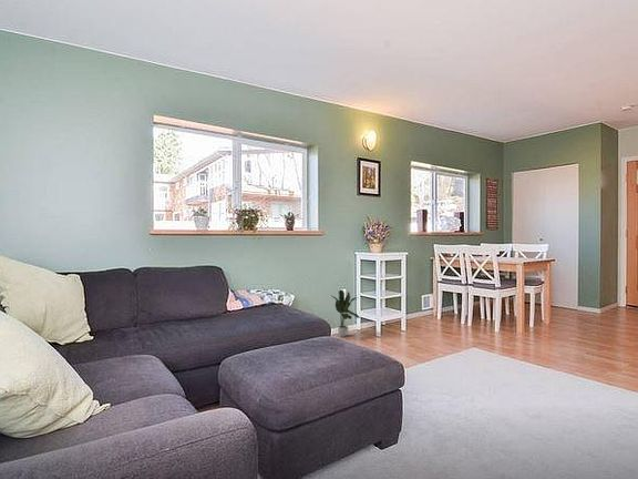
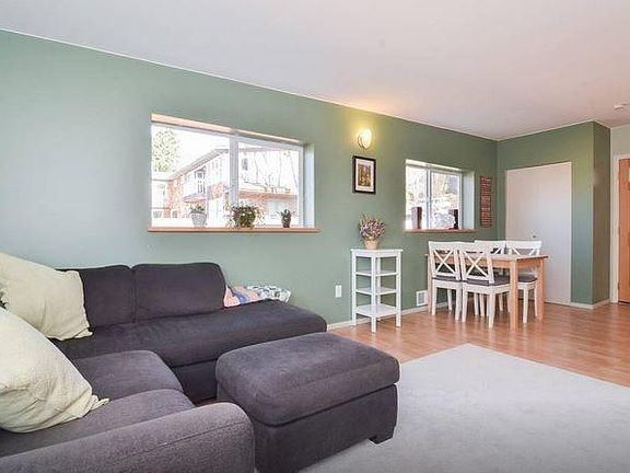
- potted plant [331,288,361,338]
